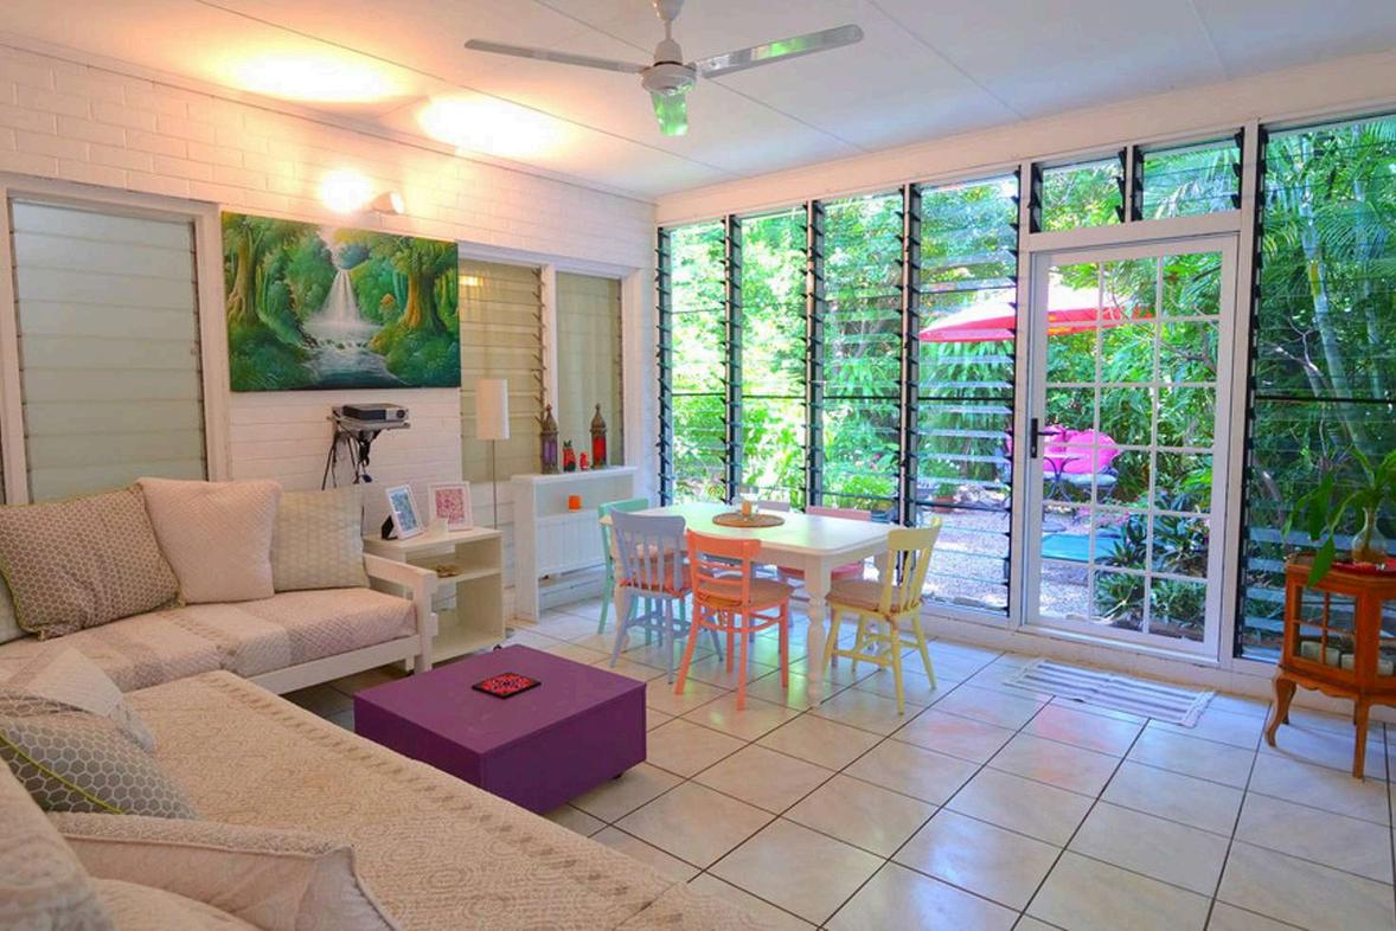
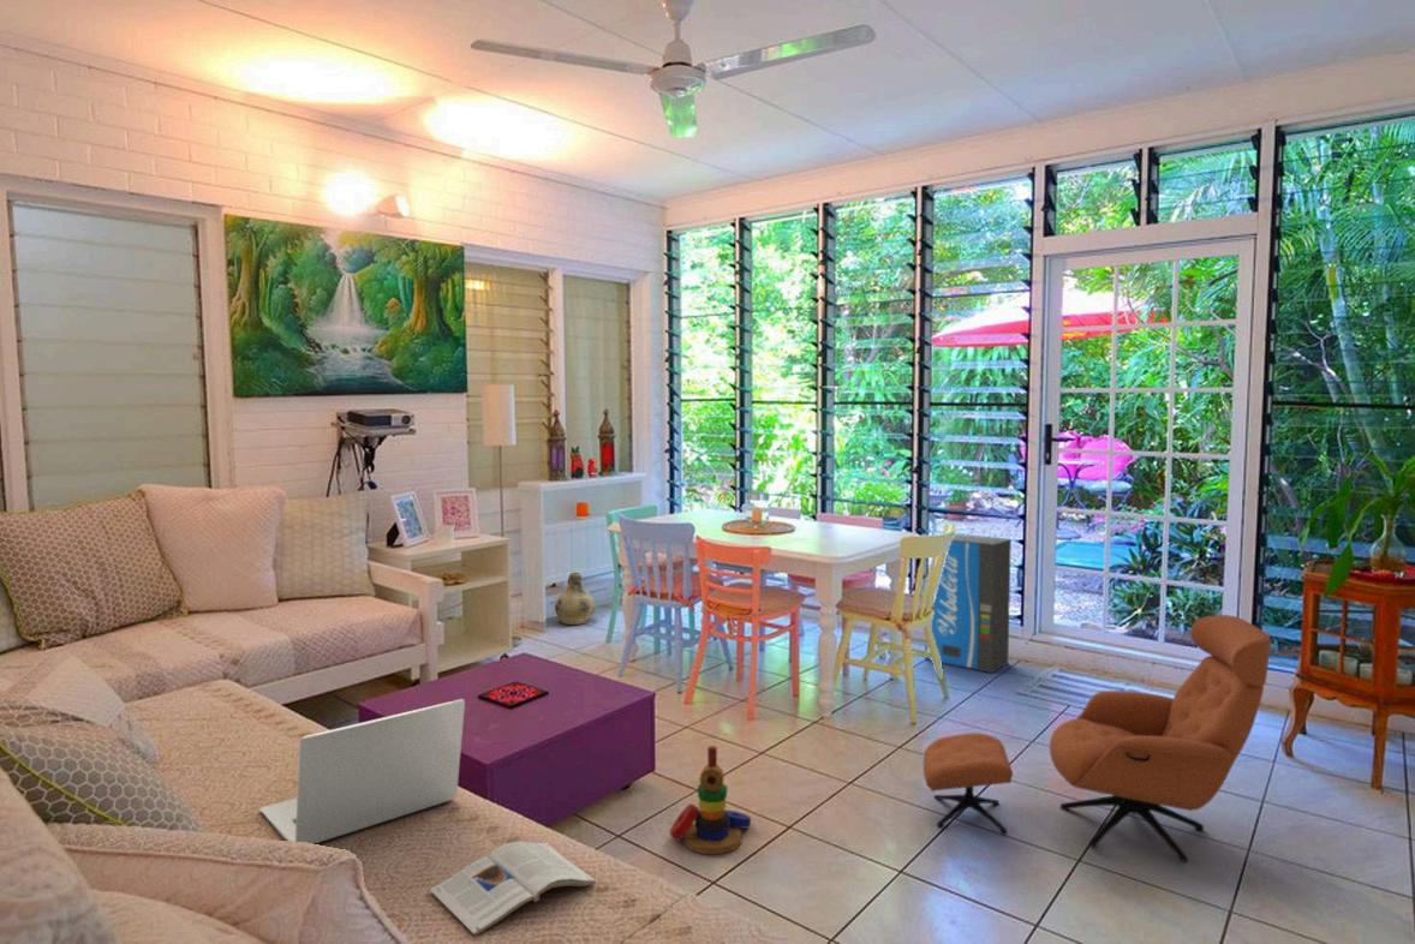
+ laptop [258,698,466,846]
+ air purifier [924,533,1013,674]
+ magazine [429,841,597,937]
+ ceramic jug [554,572,596,626]
+ stacking toy [669,745,752,855]
+ lounge chair [923,614,1272,864]
